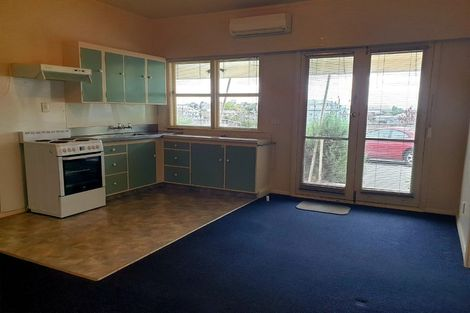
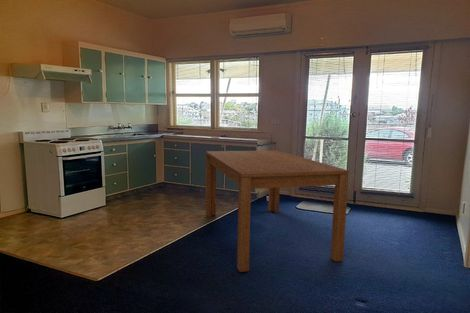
+ dining table [205,149,350,273]
